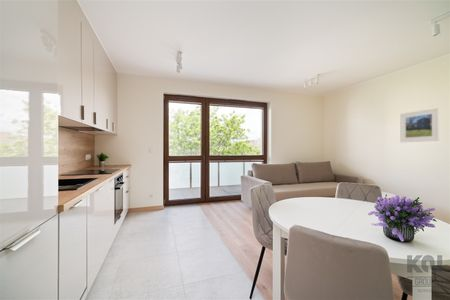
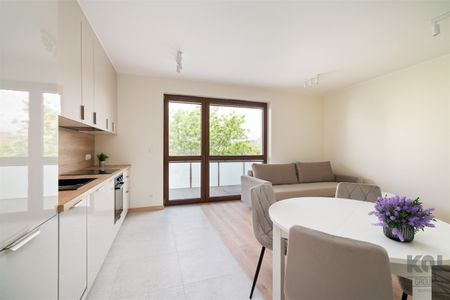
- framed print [399,107,440,143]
